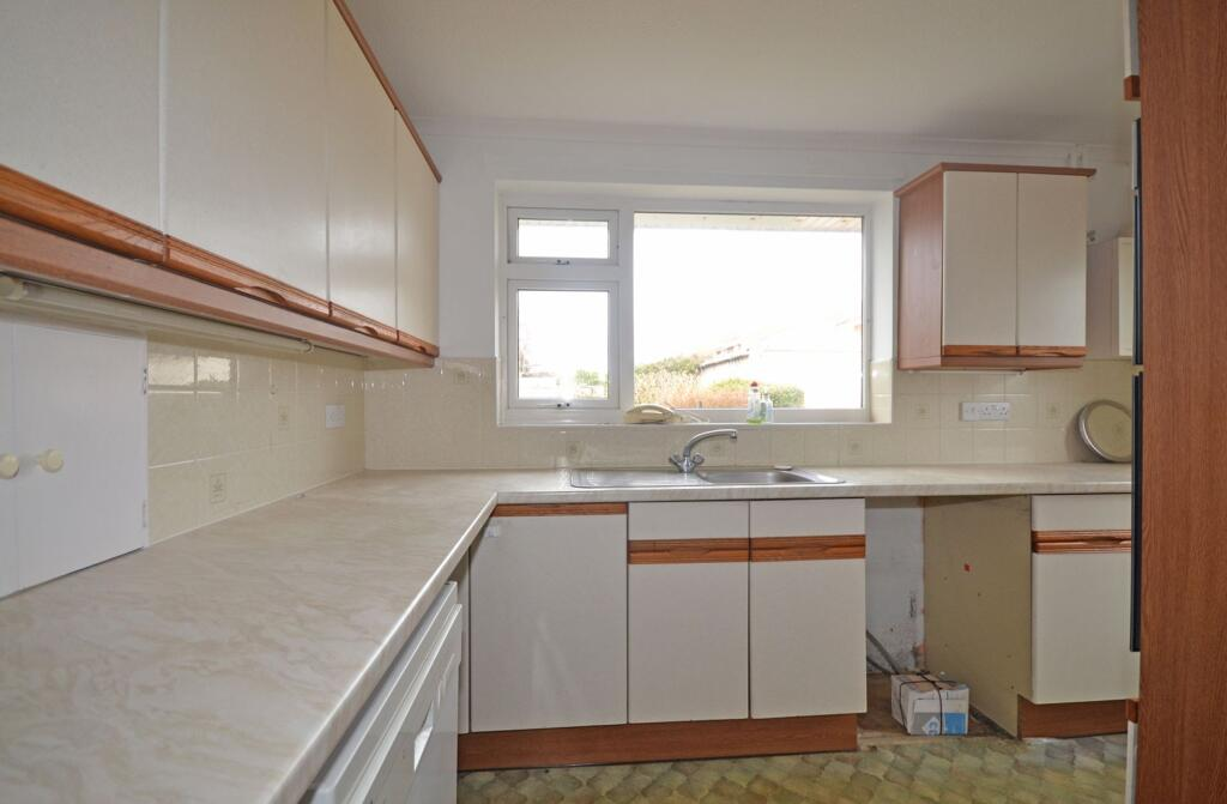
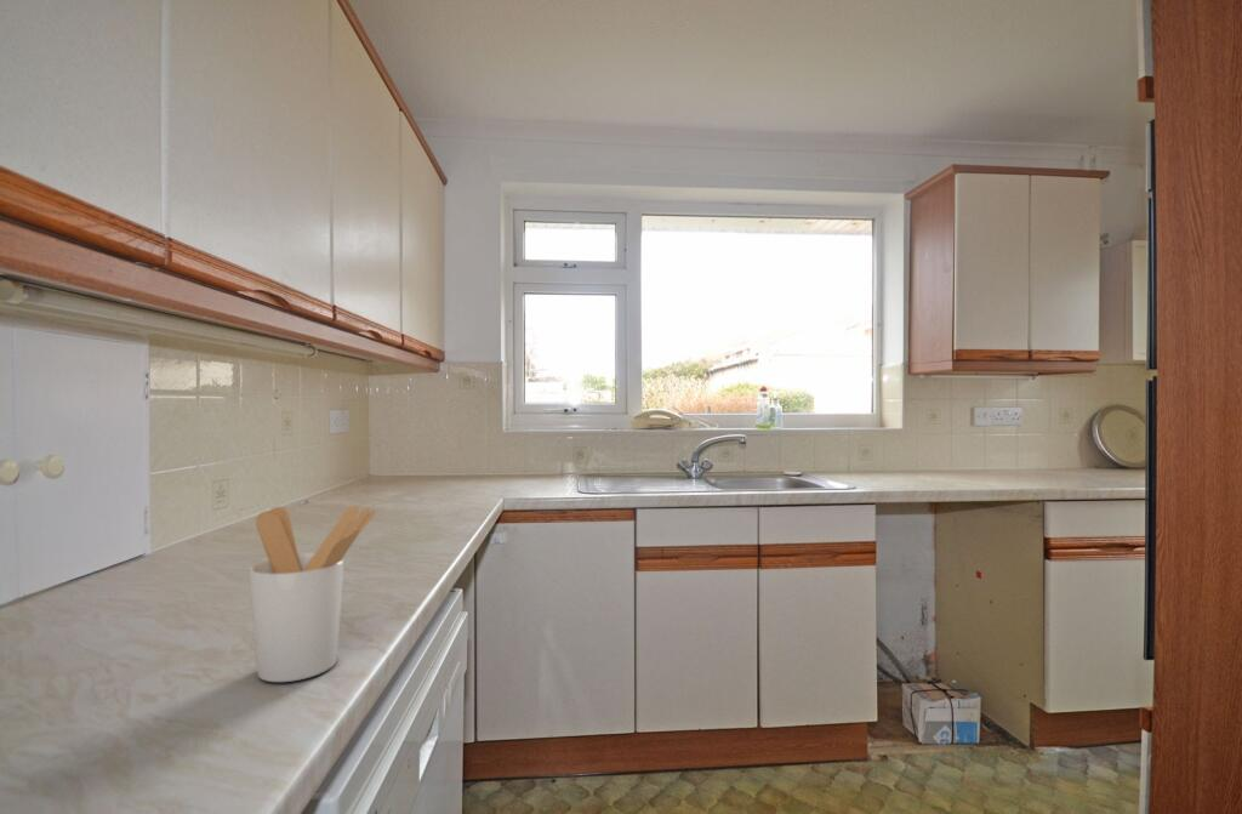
+ utensil holder [249,505,377,683]
